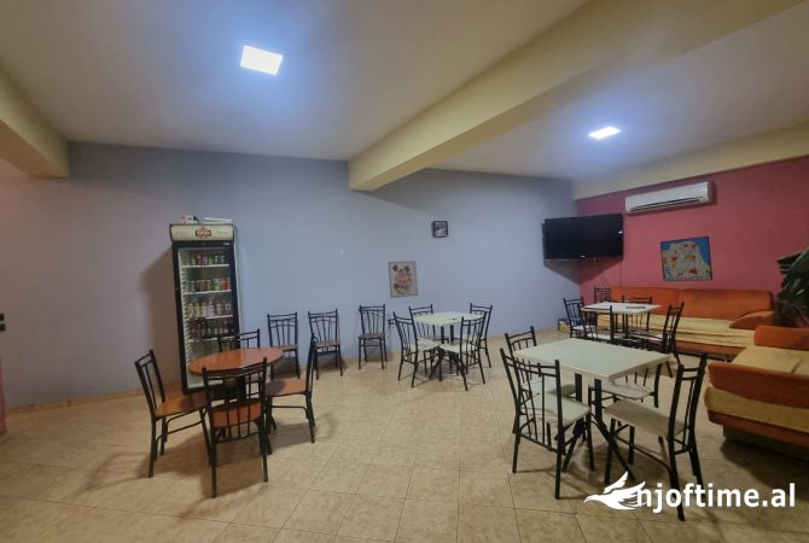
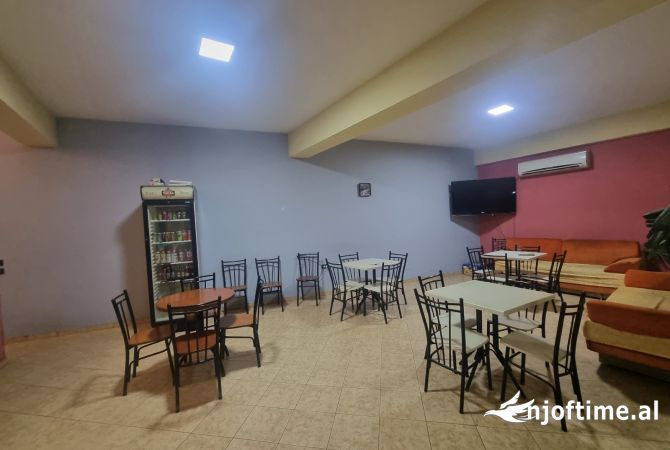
- wall art [659,235,714,282]
- wall art [386,259,419,299]
